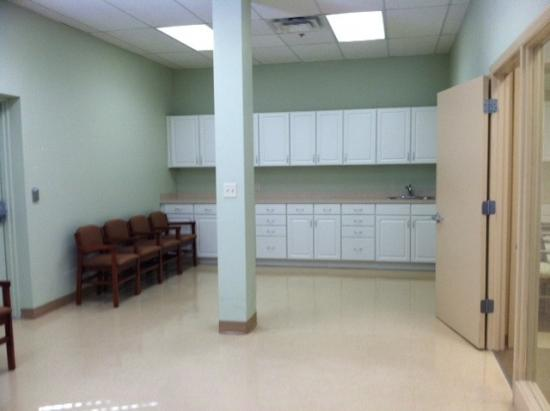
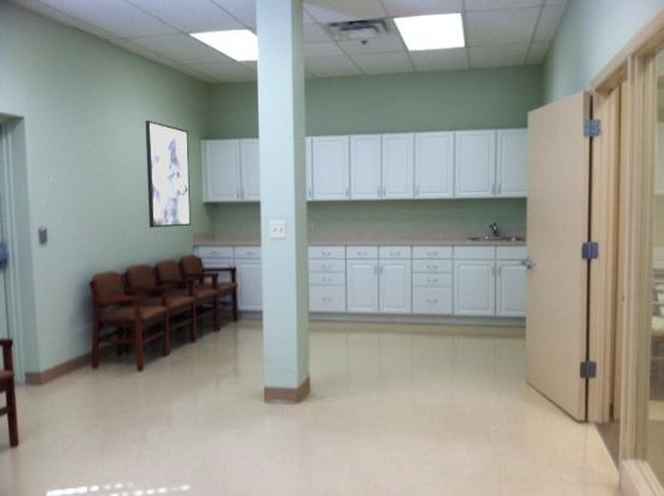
+ wall art [145,119,192,229]
